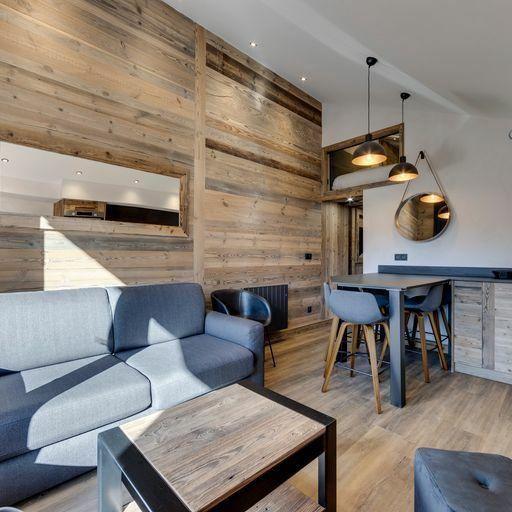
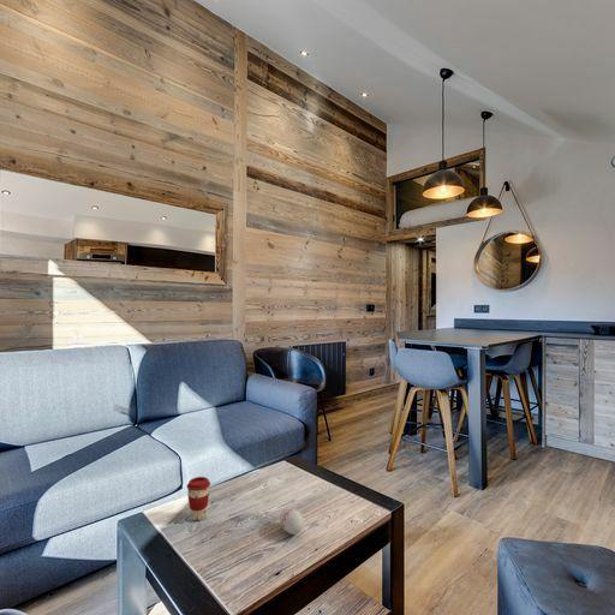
+ coffee cup [185,476,211,521]
+ decorative egg [279,507,305,536]
